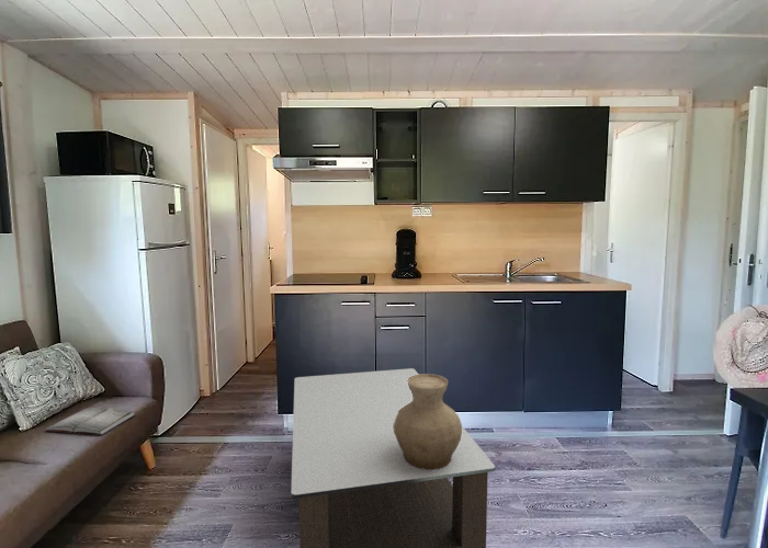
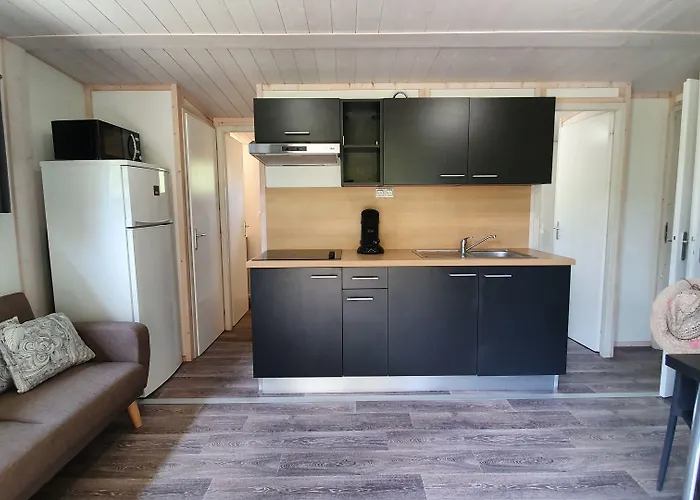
- coffee table [290,367,496,548]
- vase [393,373,463,470]
- hardback book [43,406,136,436]
